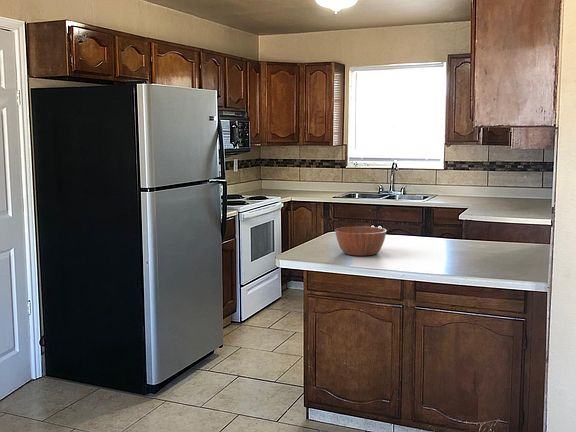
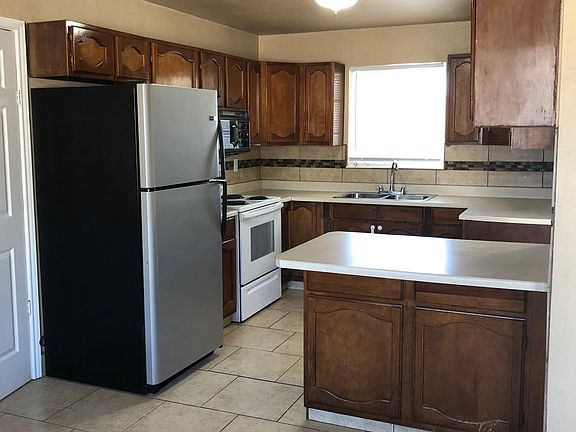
- bowl [334,226,388,257]
